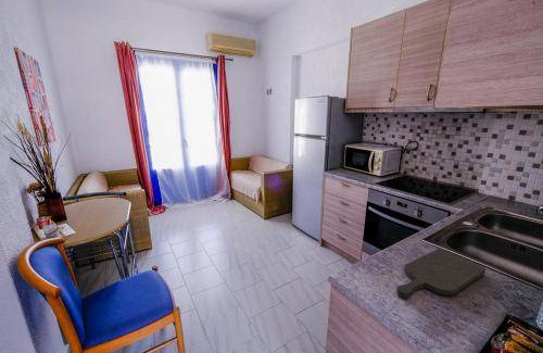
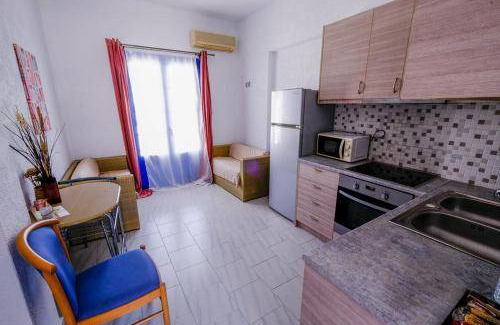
- cutting board [395,248,487,300]
